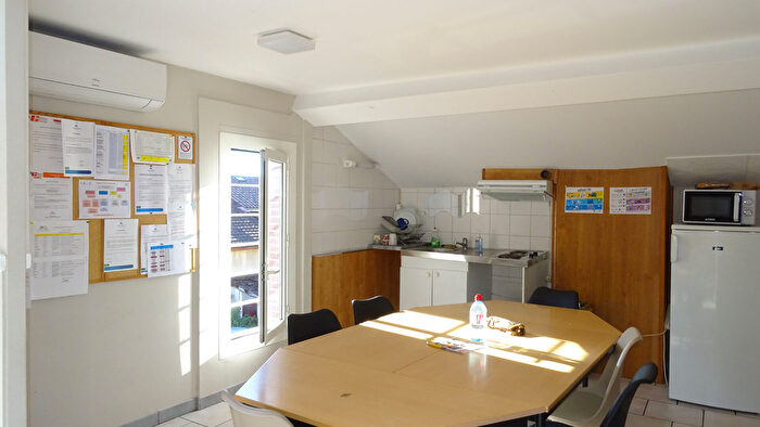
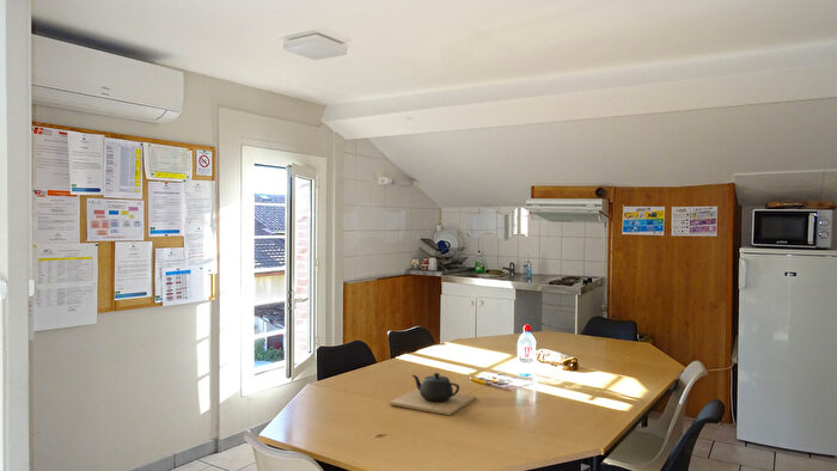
+ teapot [387,372,477,416]
